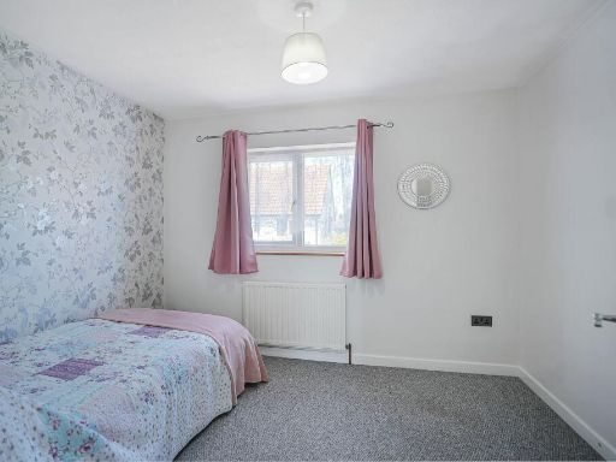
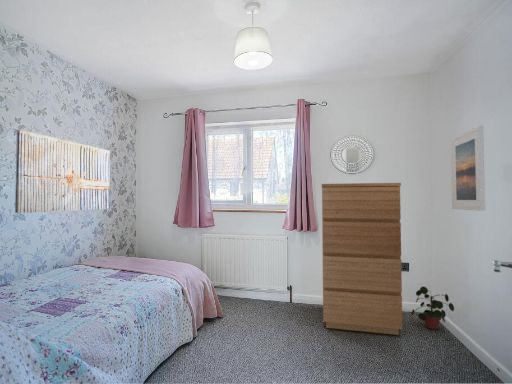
+ wall art [14,129,111,214]
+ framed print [450,125,486,212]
+ dresser [321,182,403,336]
+ potted plant [410,286,455,330]
